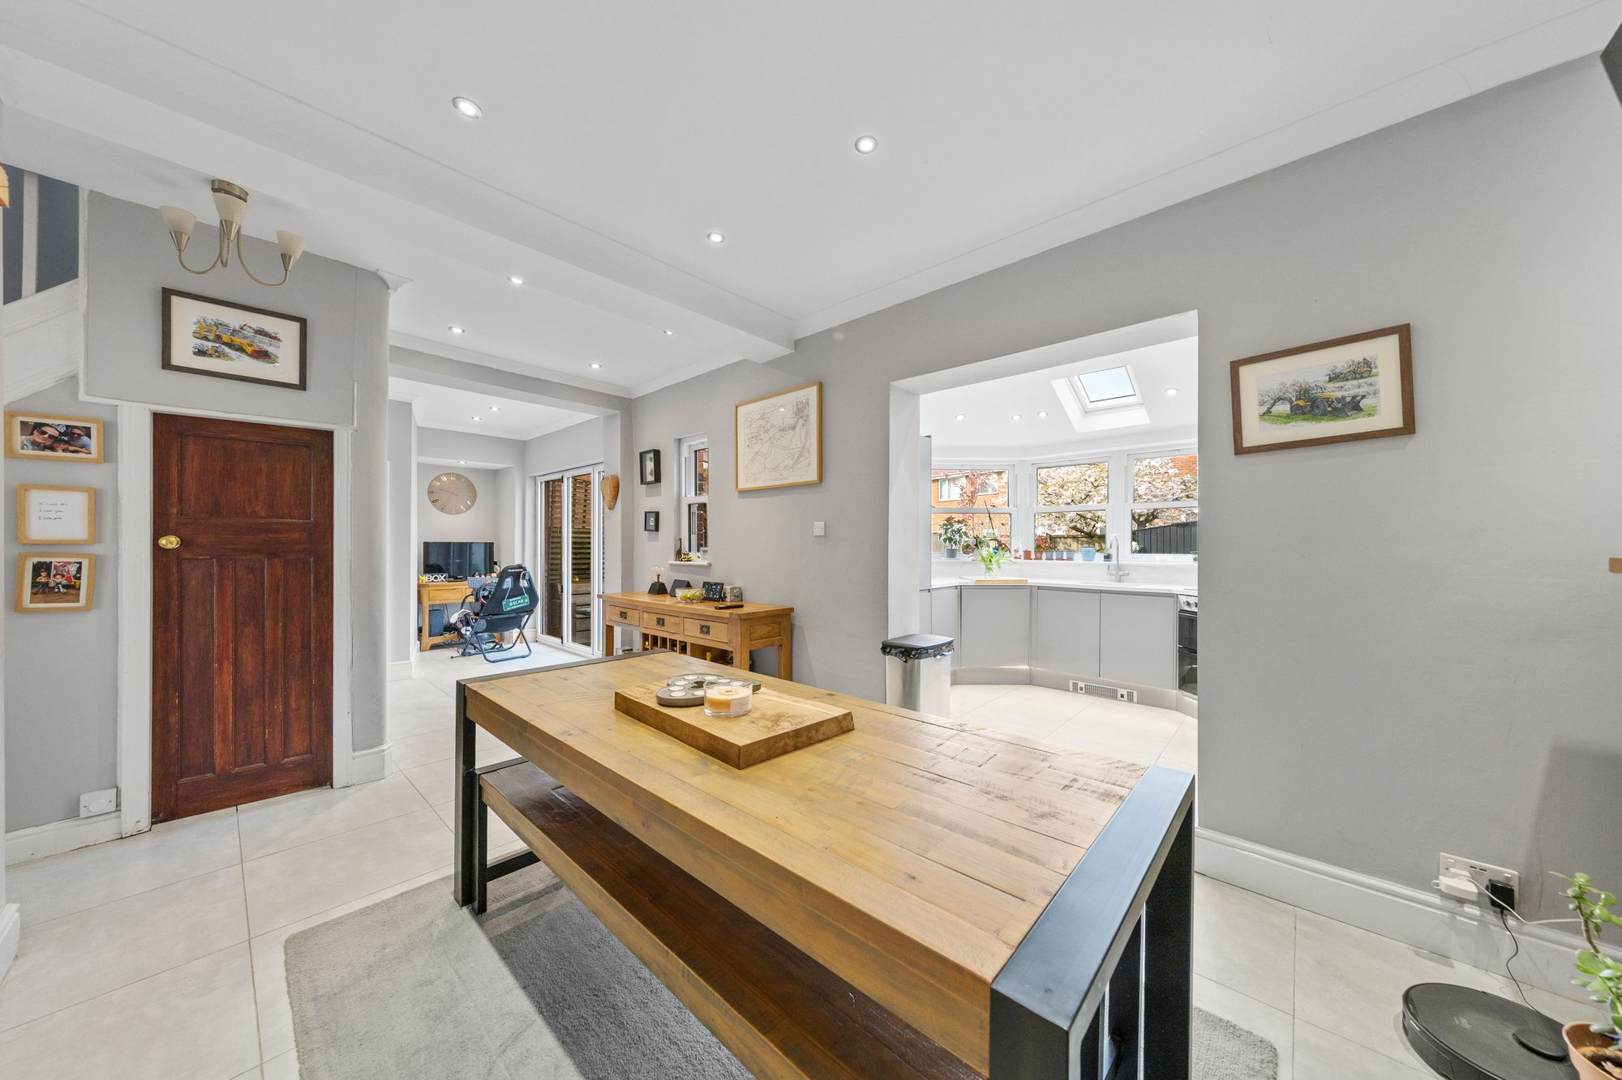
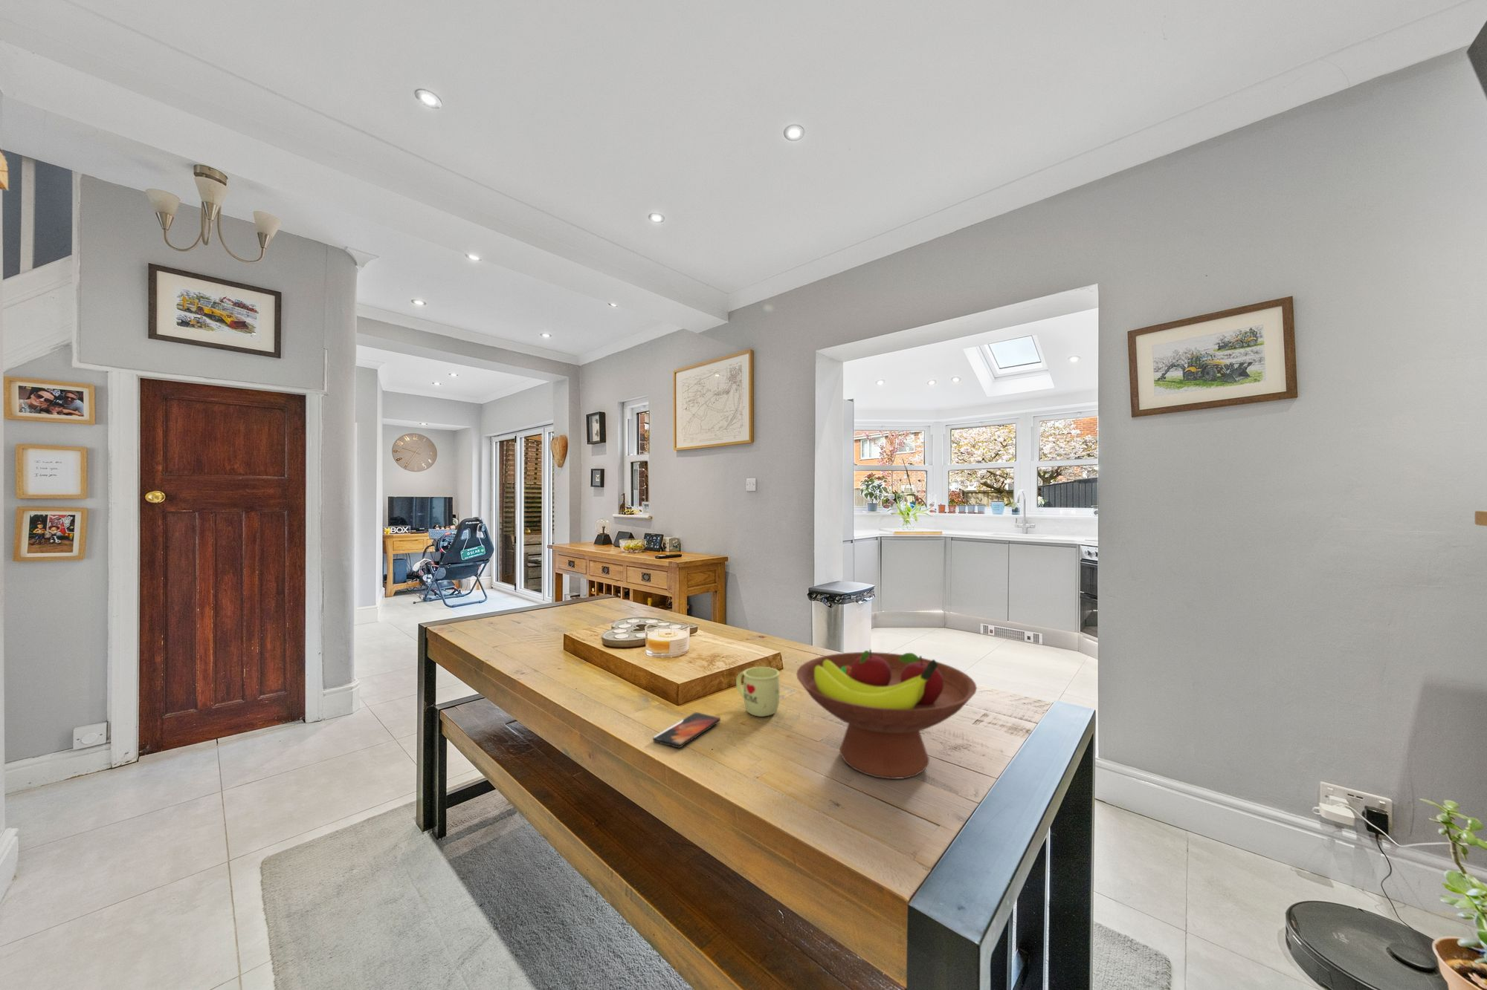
+ smartphone [652,712,721,749]
+ fruit bowl [796,649,977,780]
+ mug [735,666,781,717]
